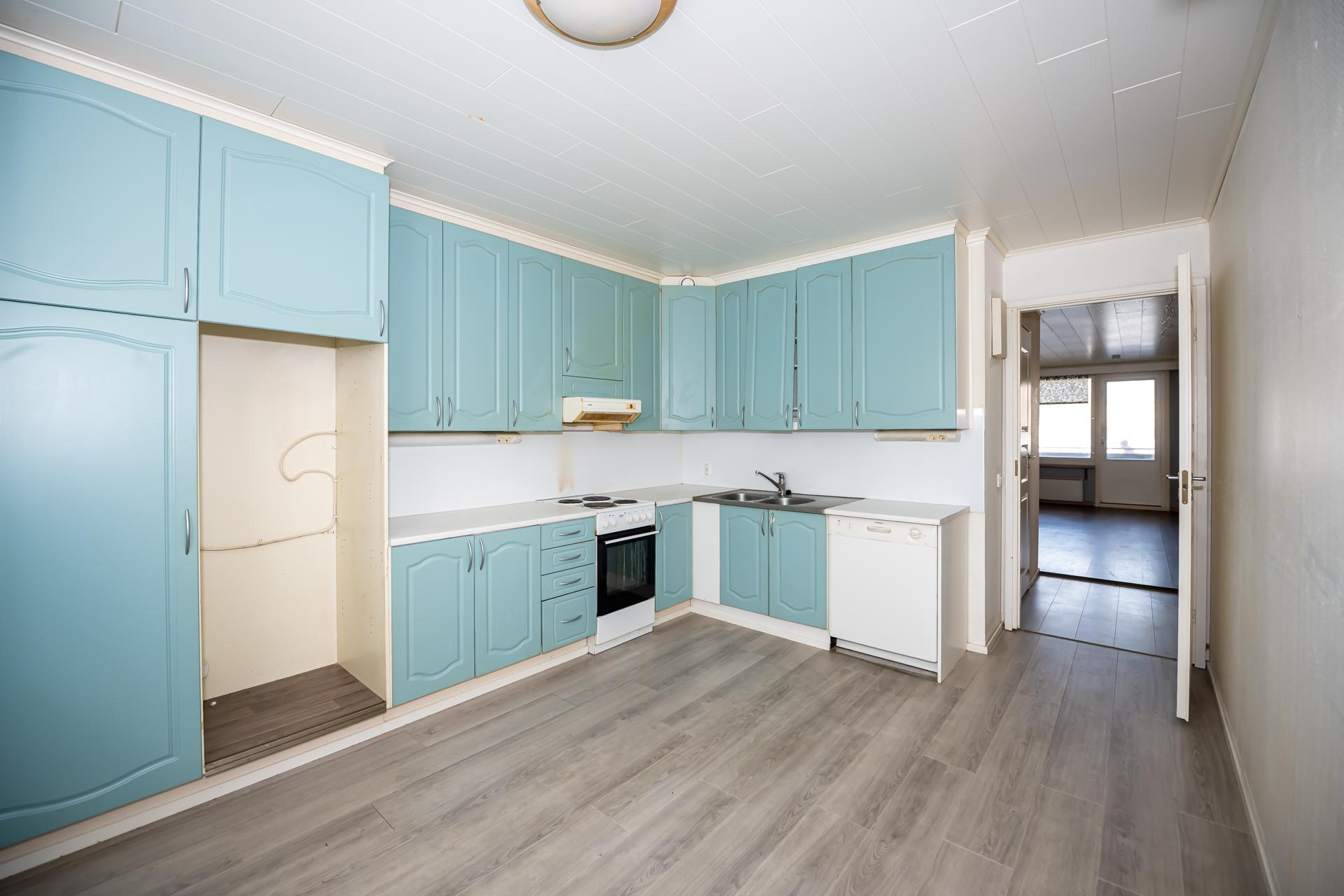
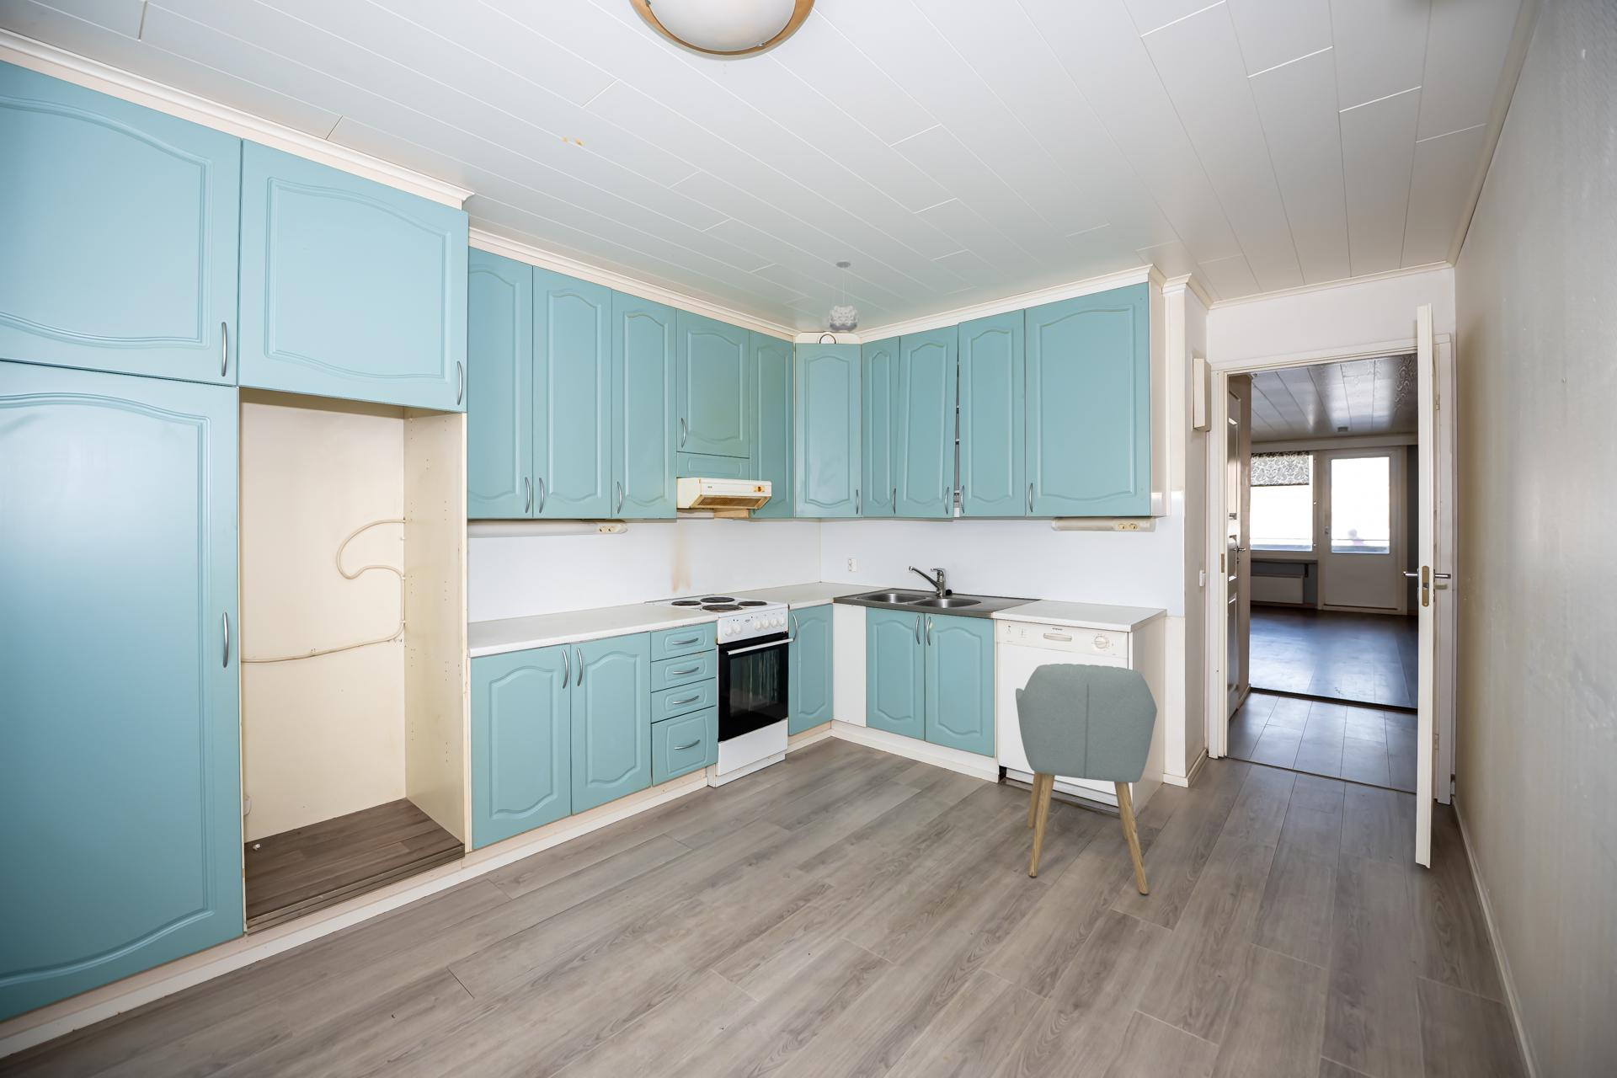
+ pendant light [827,260,860,333]
+ chair [1015,663,1159,895]
